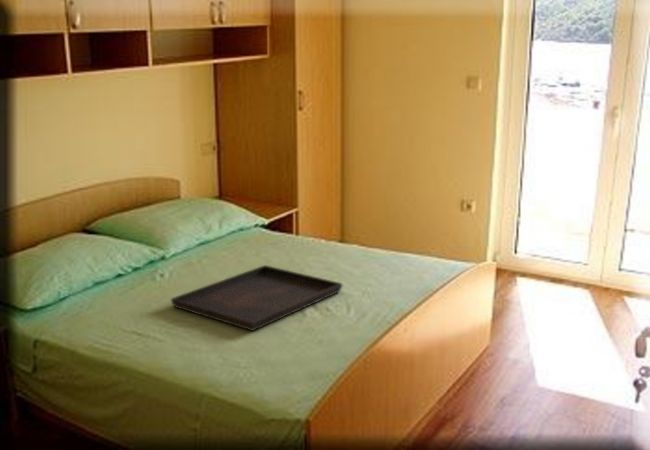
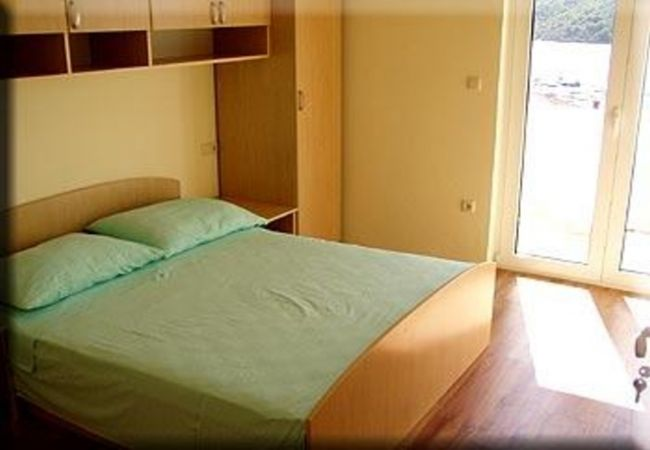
- serving tray [170,264,343,332]
